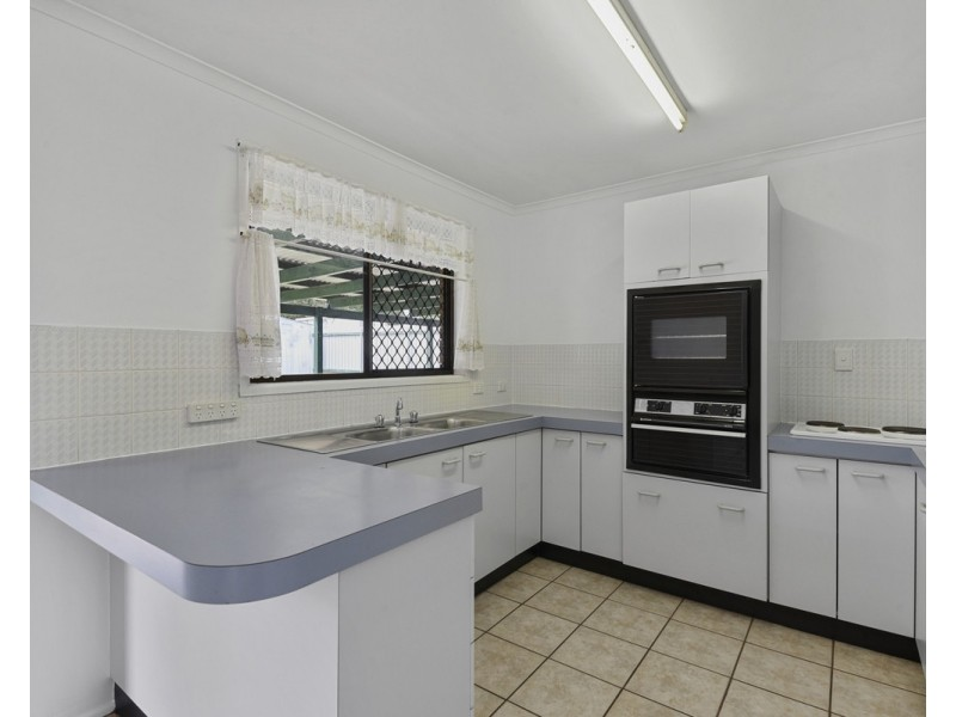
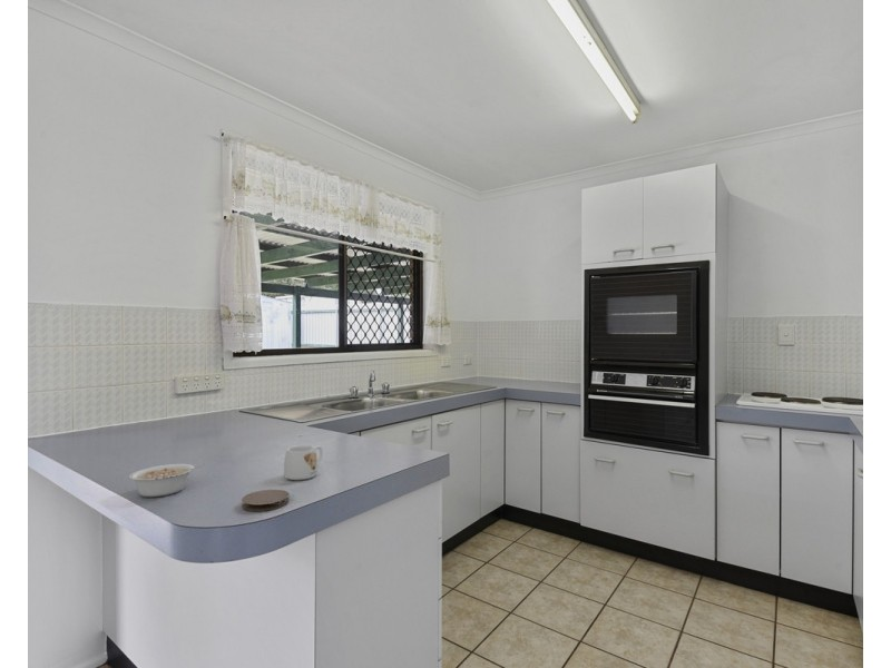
+ legume [128,463,205,498]
+ mug [283,444,324,481]
+ coaster [241,489,290,512]
